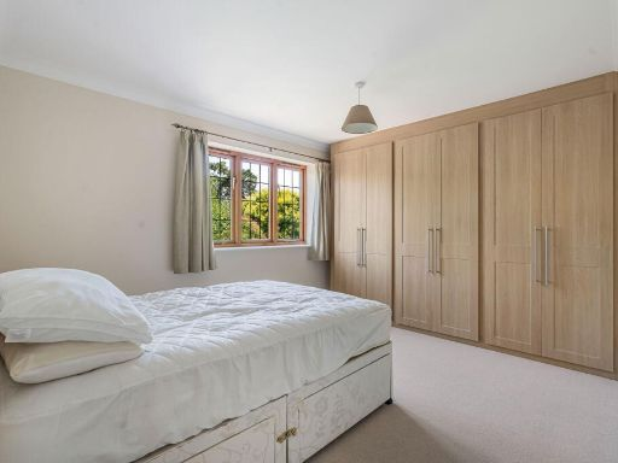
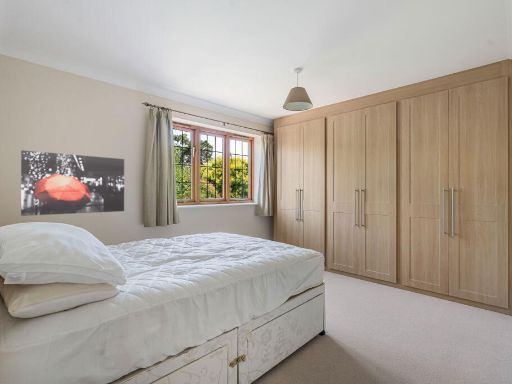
+ wall art [20,149,125,217]
